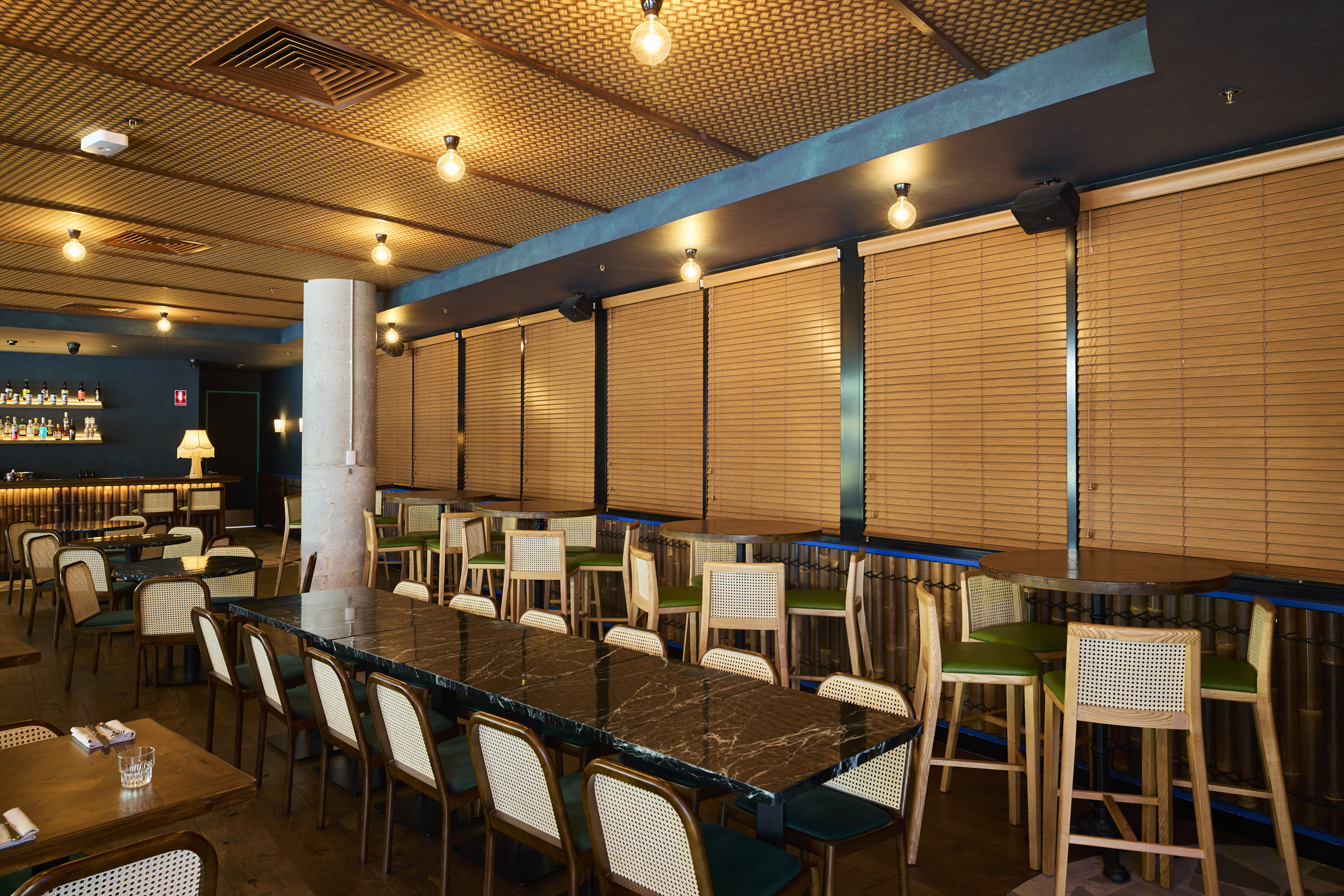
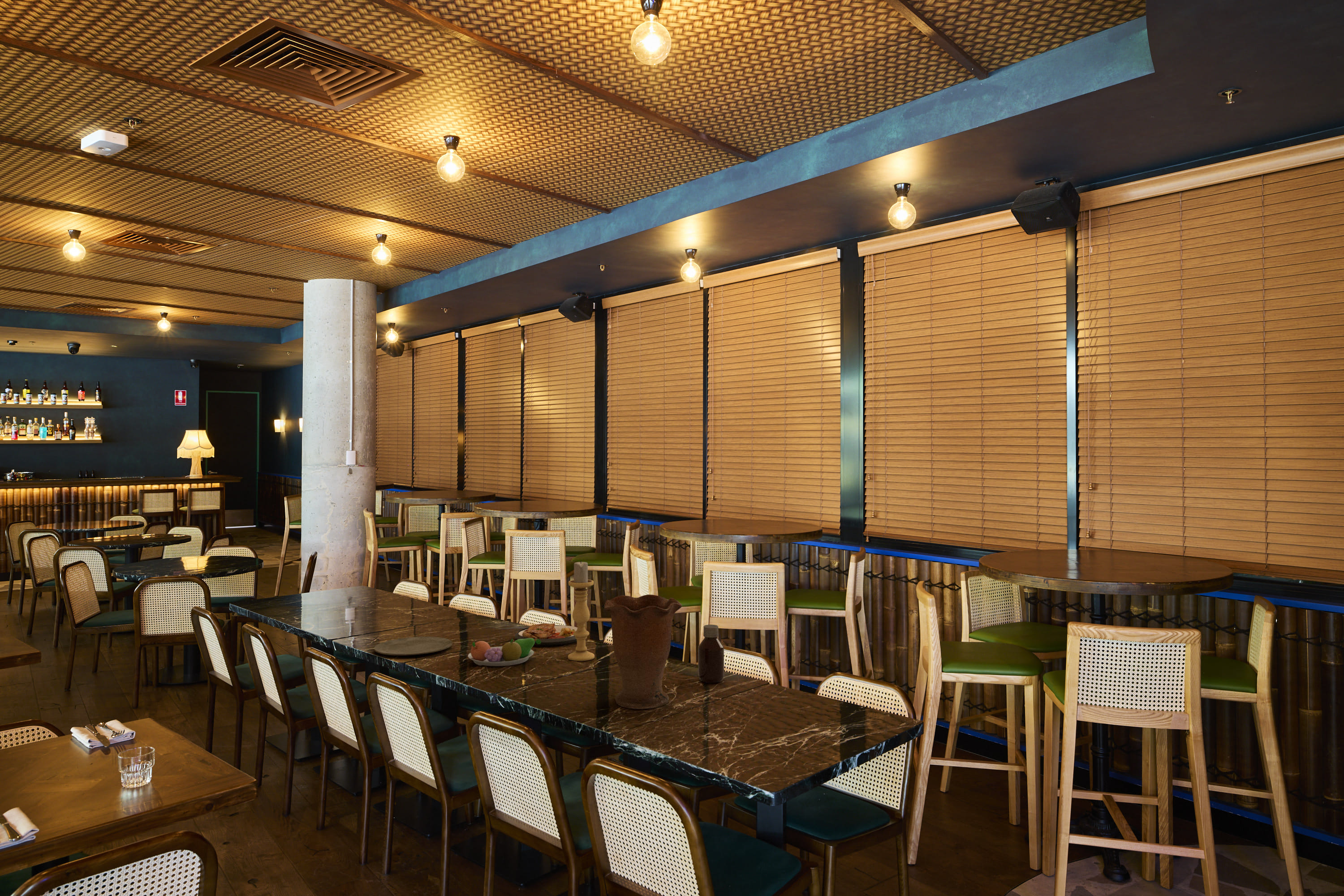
+ bottle [698,624,724,683]
+ vase [604,594,682,710]
+ fruit bowl [468,638,541,667]
+ plate [514,623,577,646]
+ plate [374,636,452,656]
+ candle holder [568,560,595,661]
